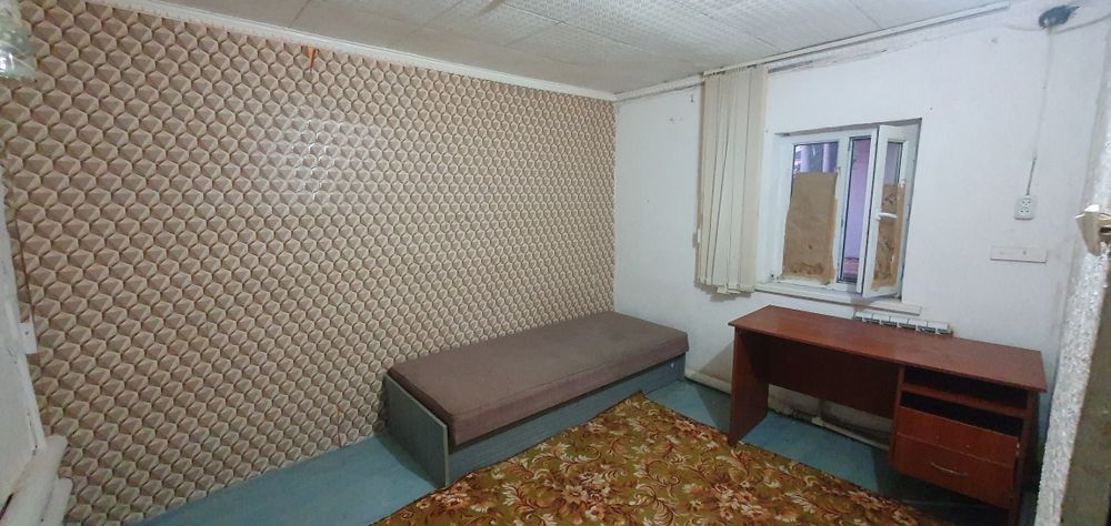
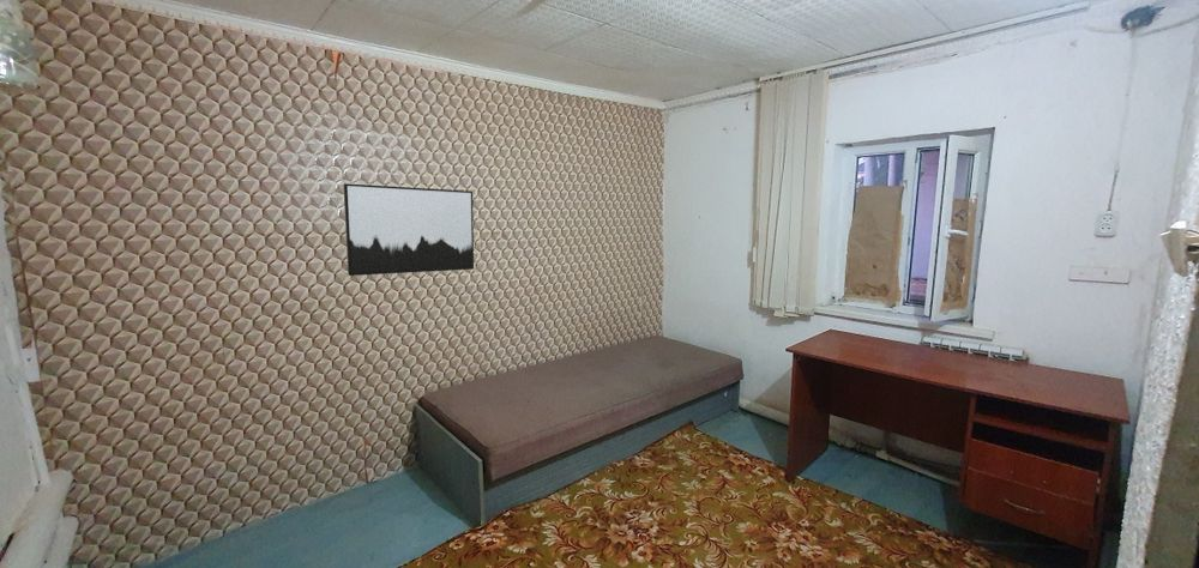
+ wall art [343,182,475,277]
